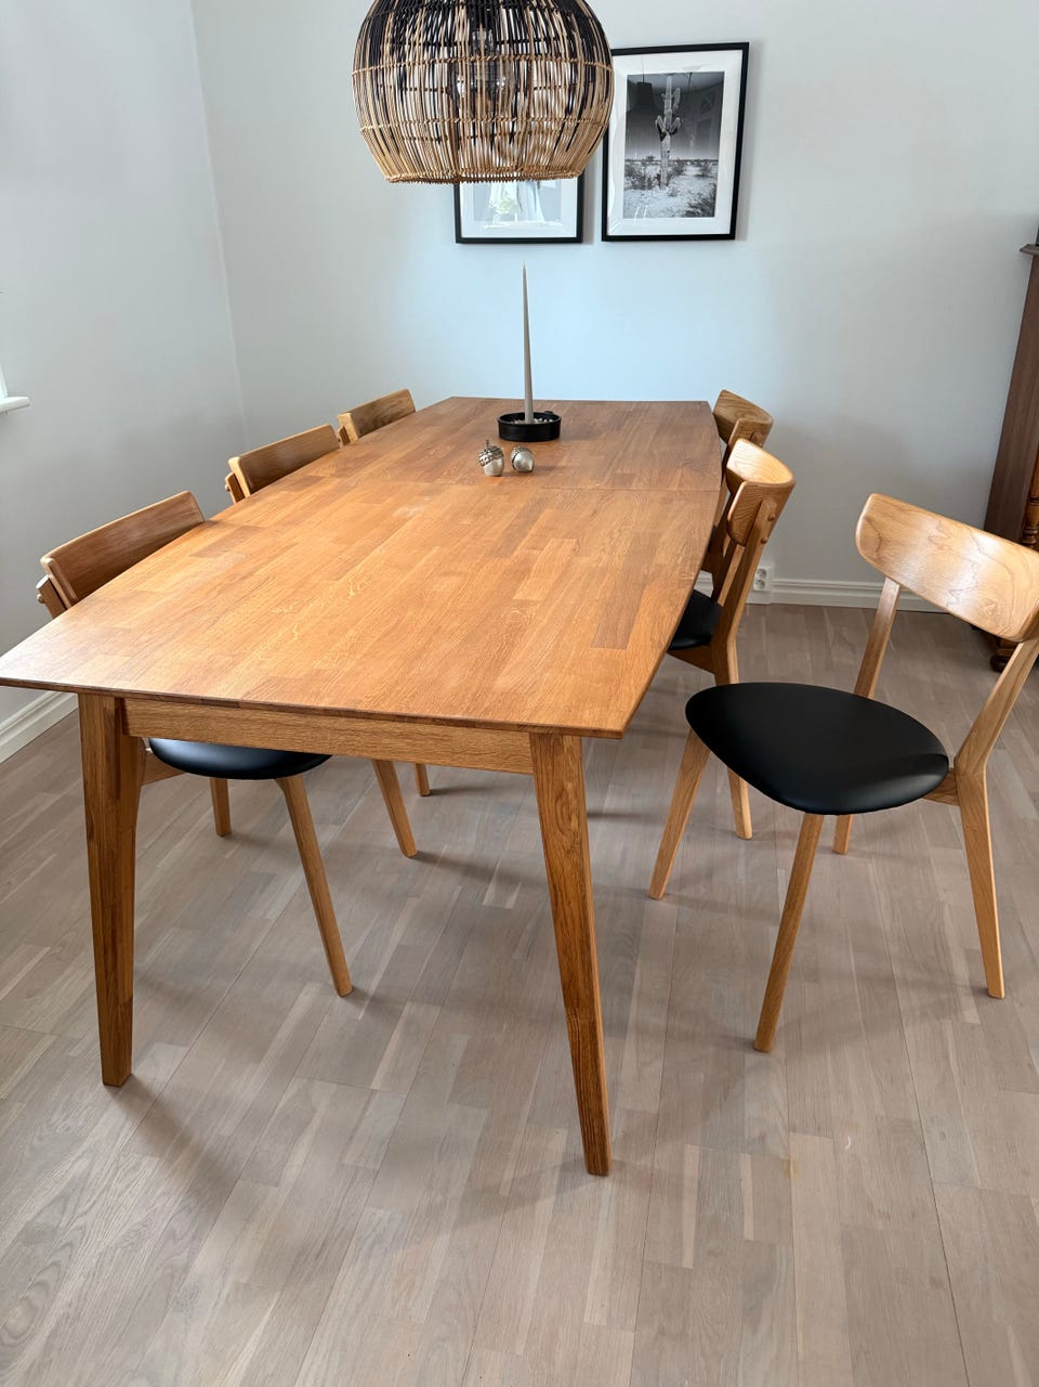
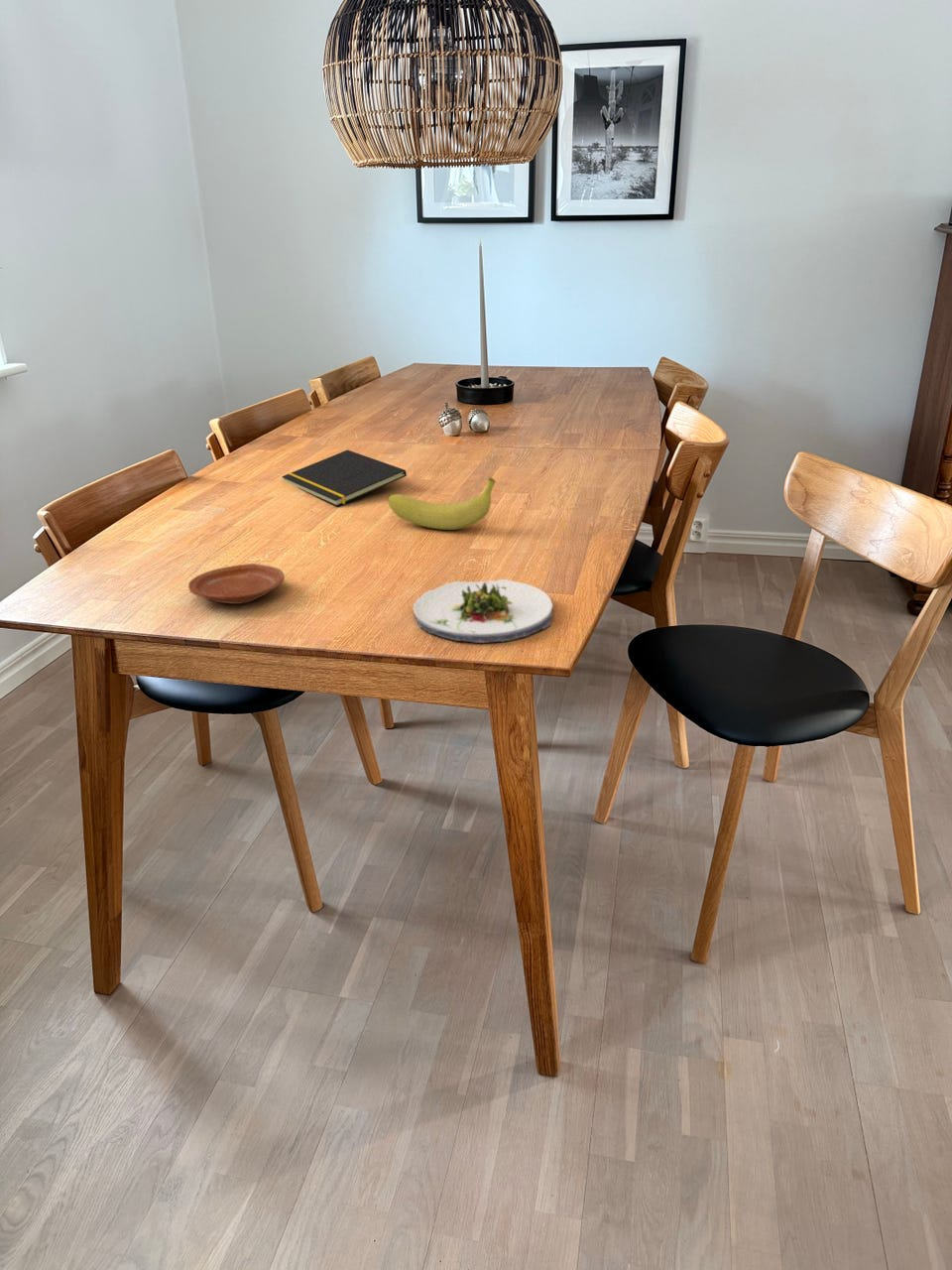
+ notepad [281,448,408,507]
+ salad plate [413,578,554,644]
+ plate [187,563,286,605]
+ fruit [387,476,497,531]
